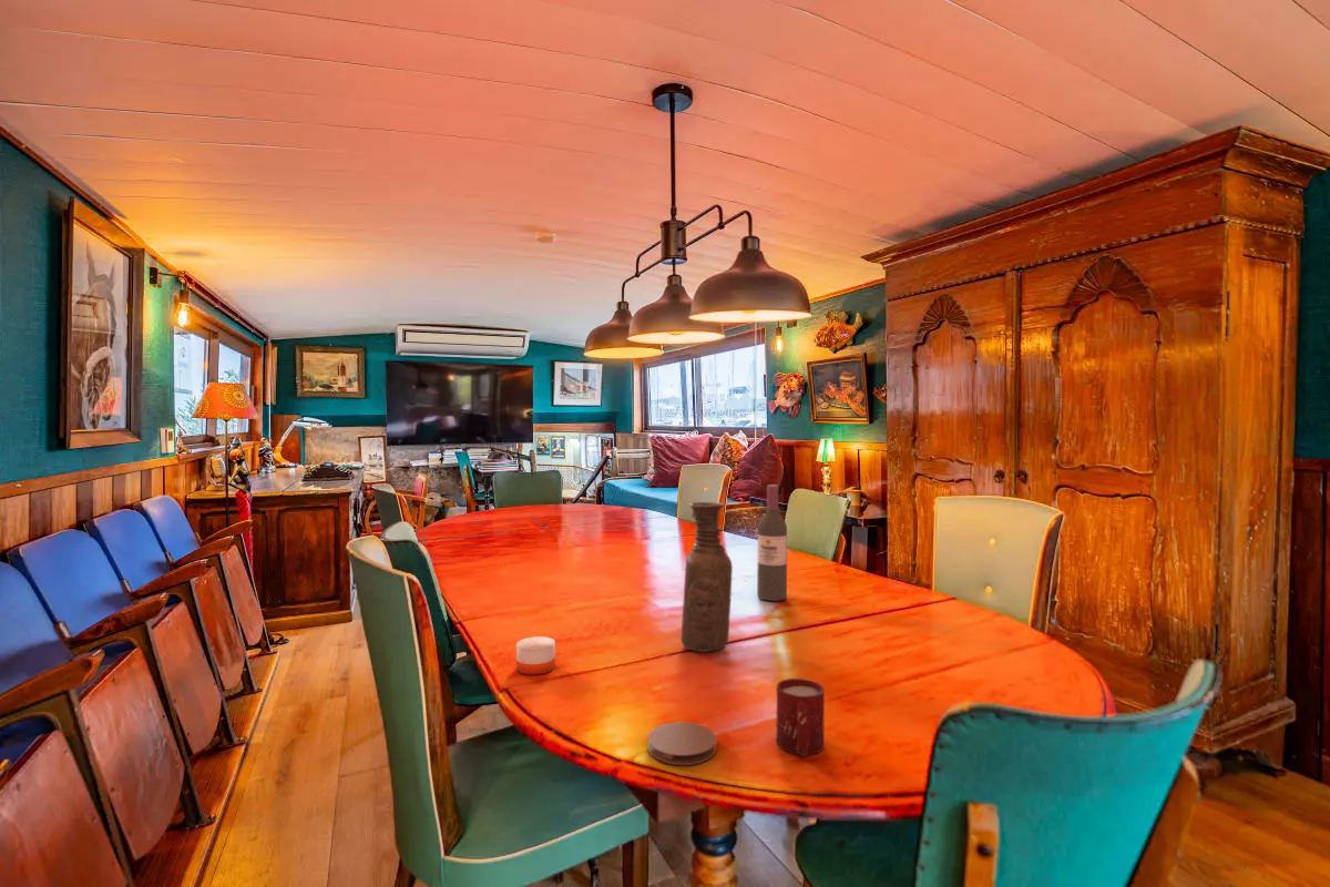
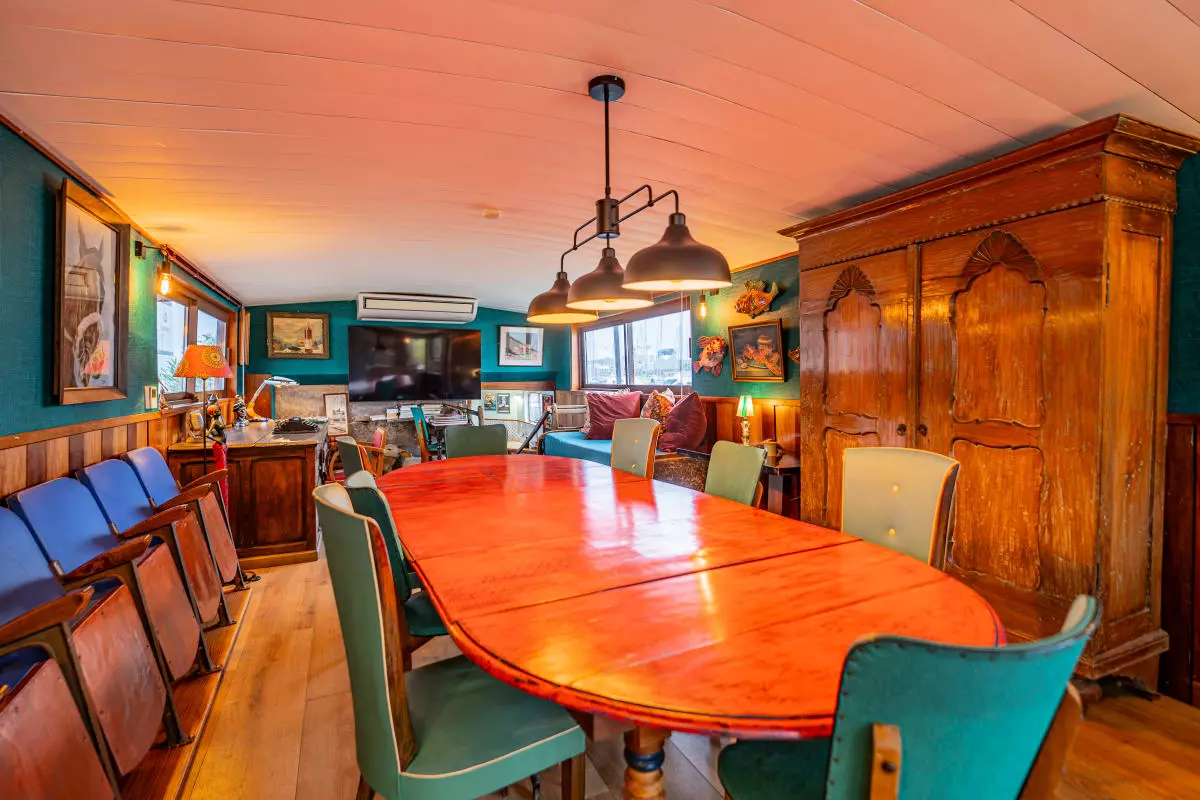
- candle [515,635,556,675]
- wine bottle [756,483,788,602]
- vase [681,501,734,653]
- coaster [647,721,717,766]
- cup [775,677,826,757]
